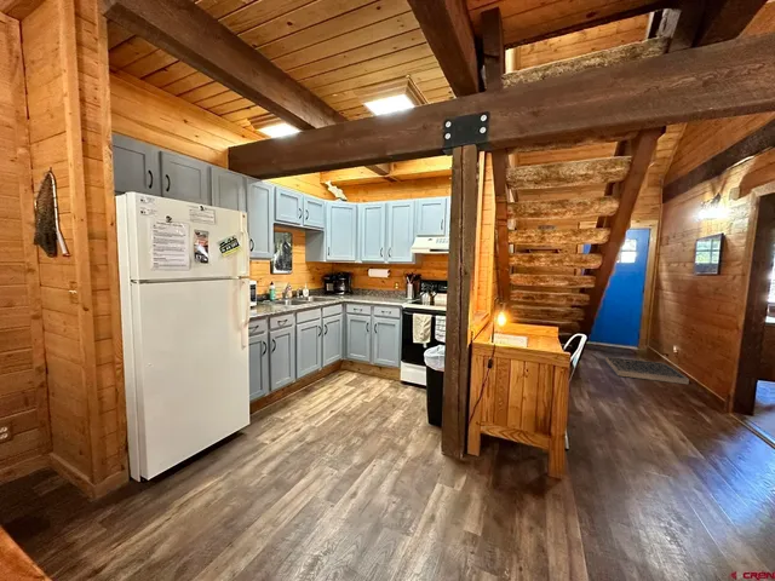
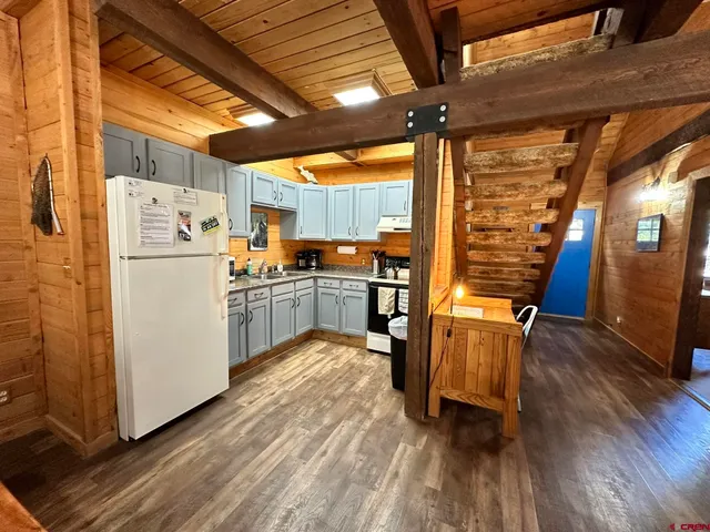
- doormat [604,356,690,385]
